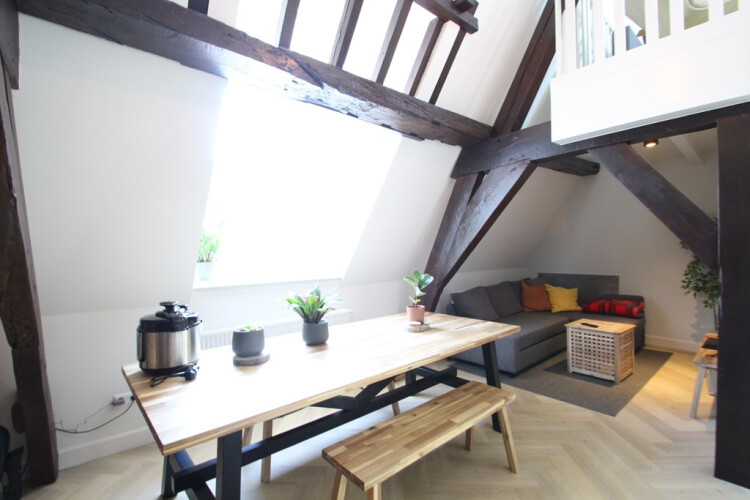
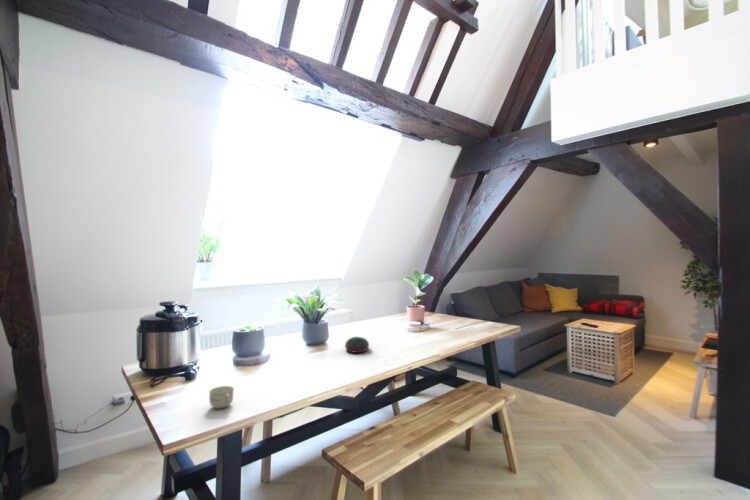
+ bowl [344,336,370,354]
+ cup [208,385,235,410]
